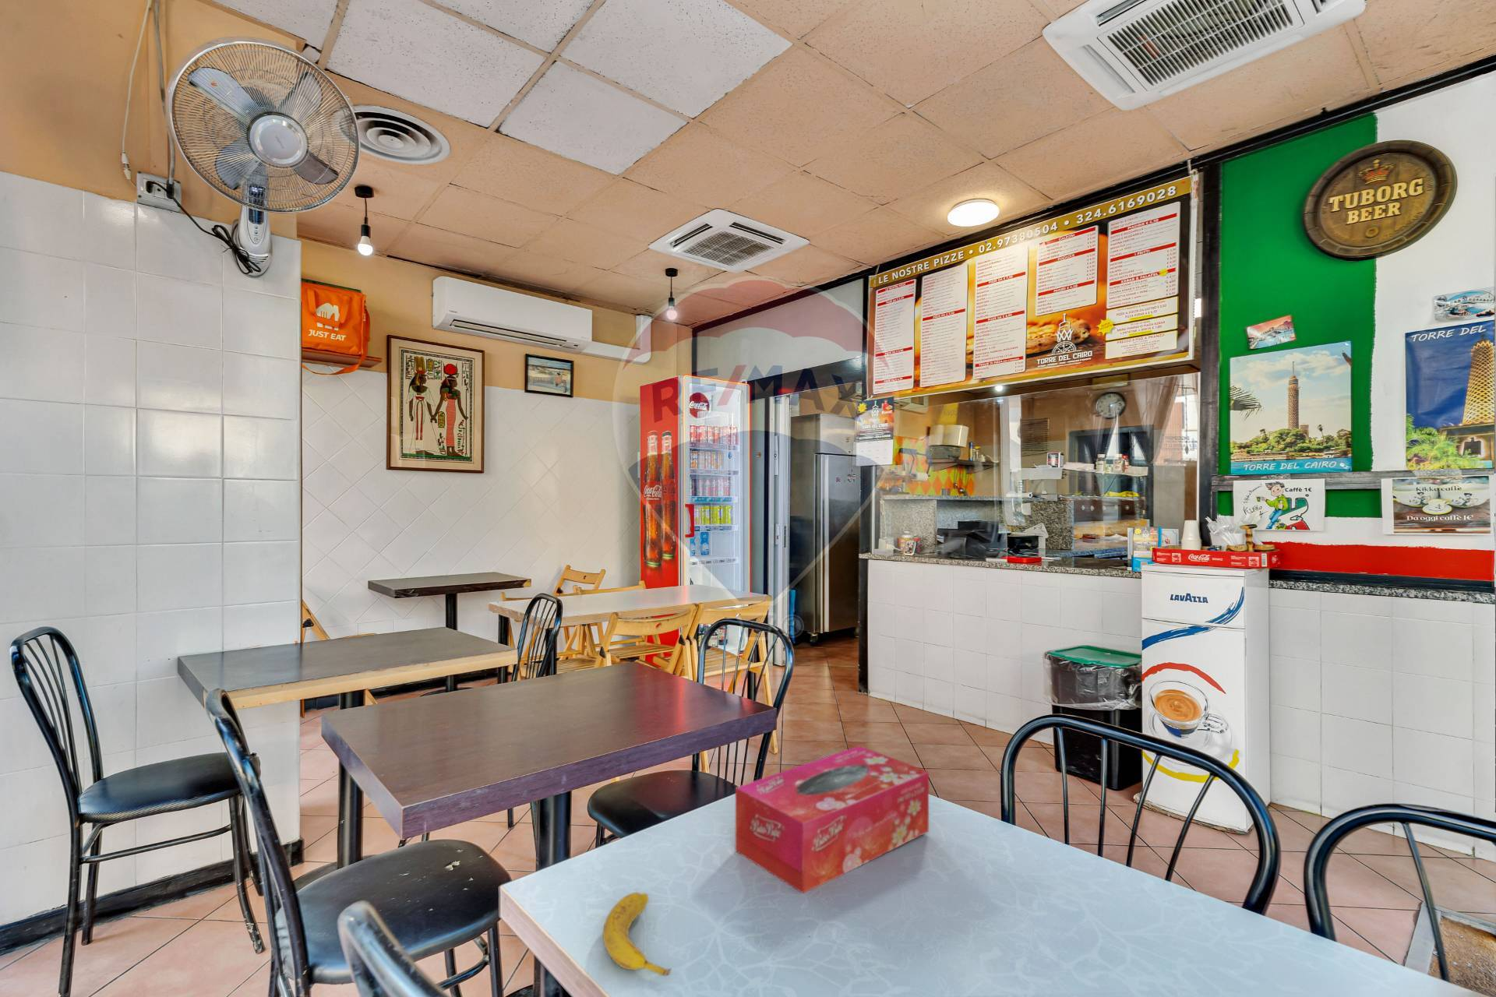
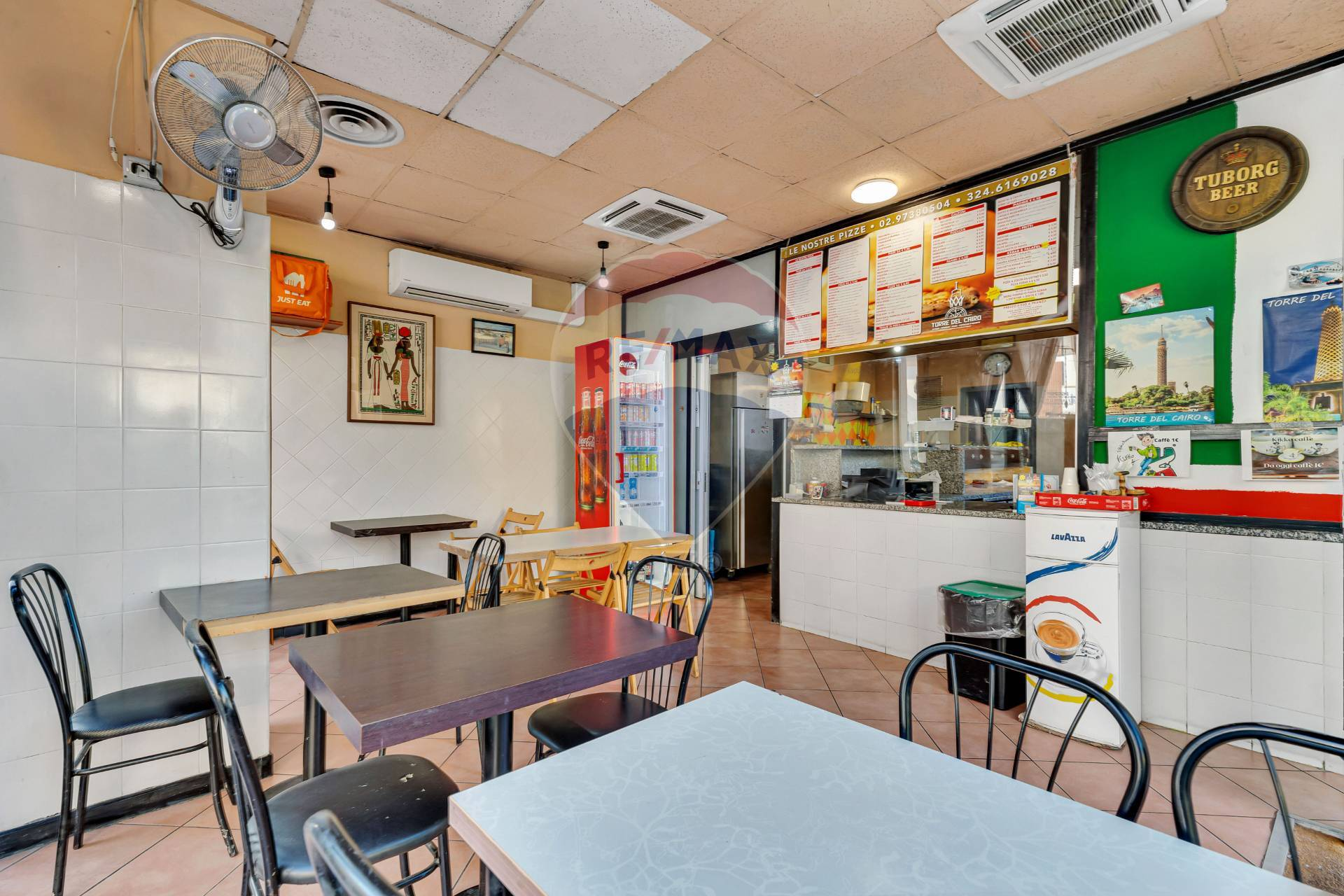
- banana [602,892,672,978]
- tissue box [735,746,929,895]
